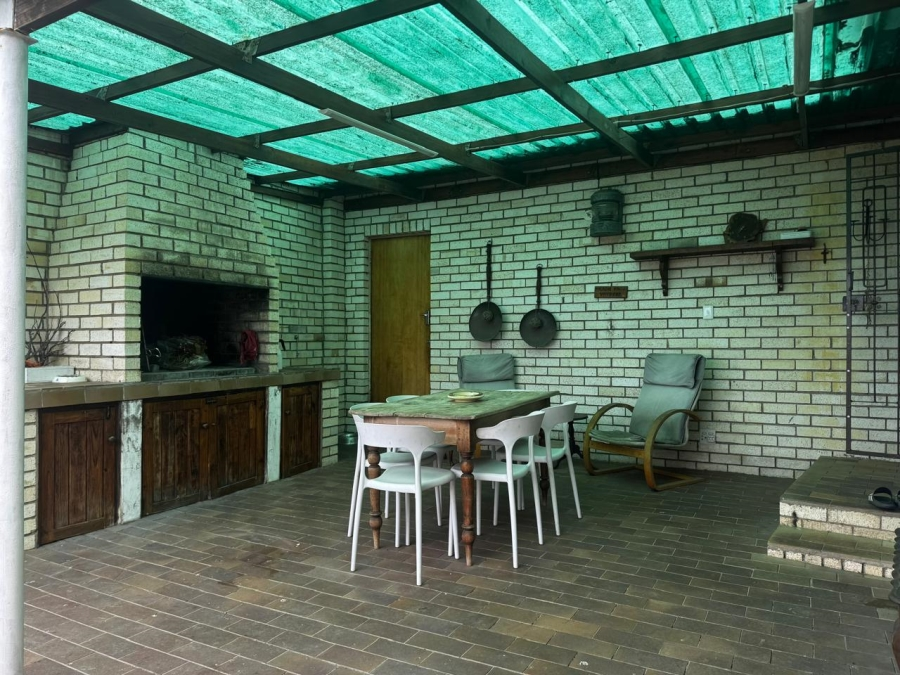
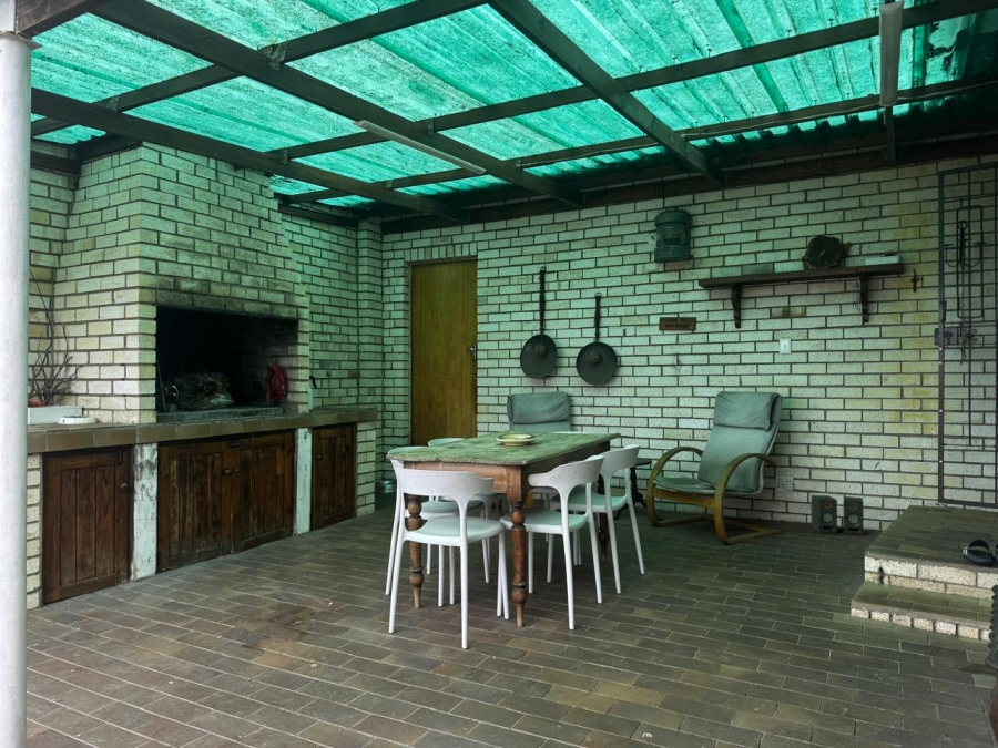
+ speaker [811,494,865,536]
